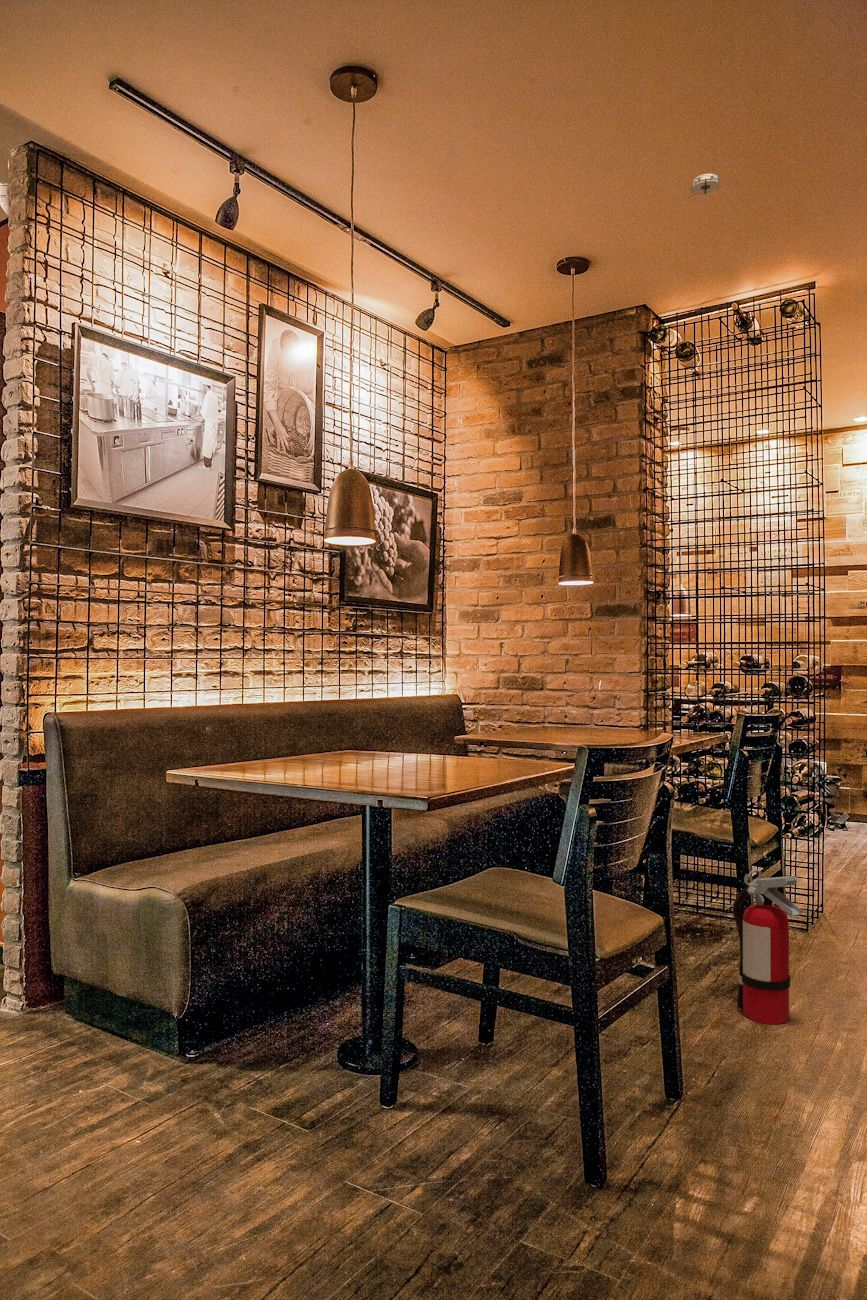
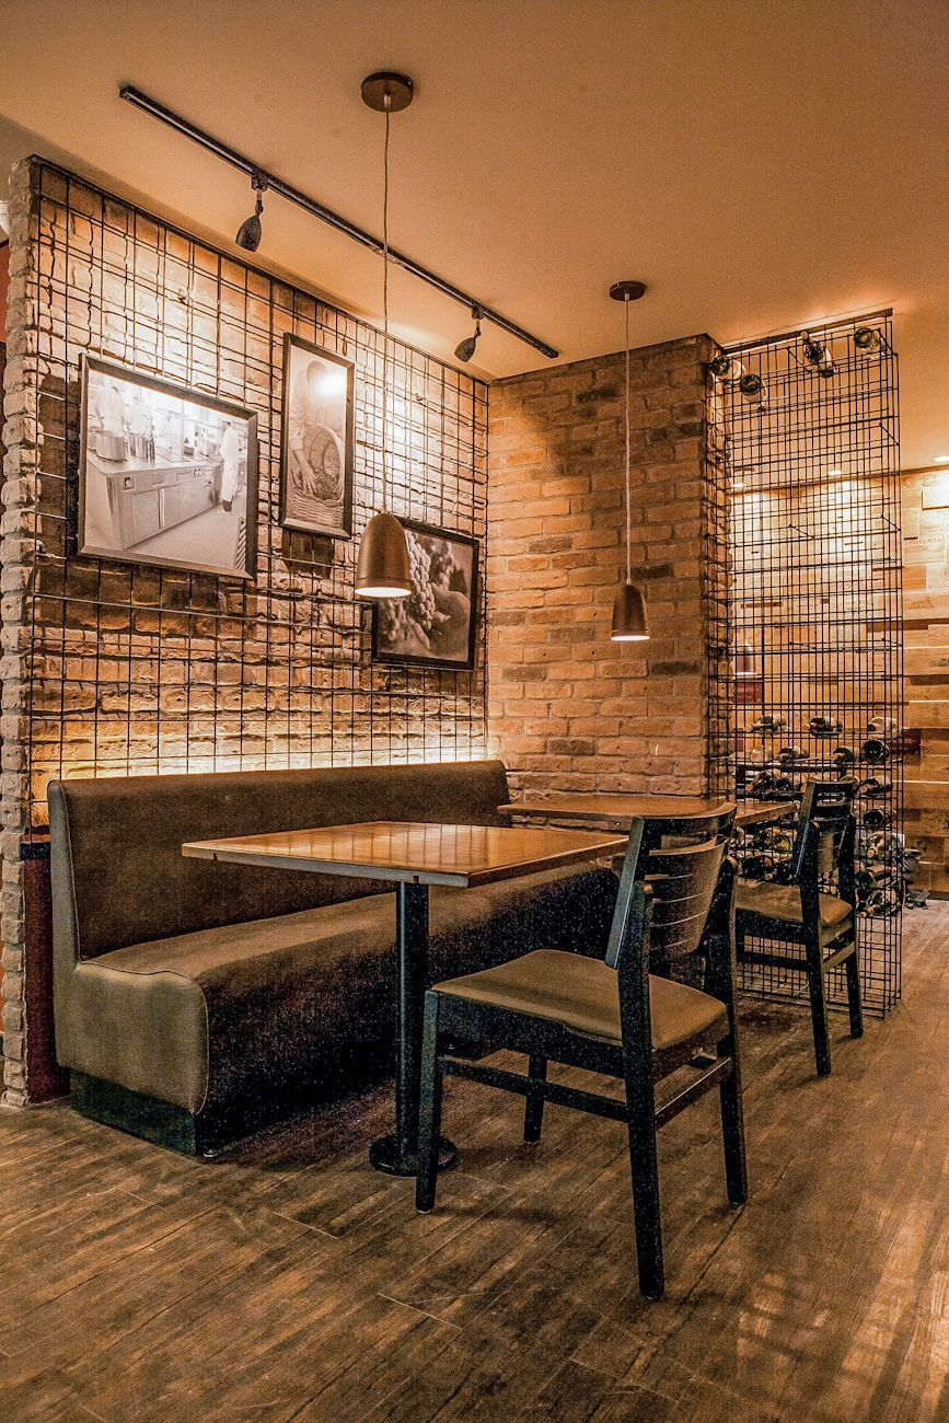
- fire extinguisher [732,868,802,1025]
- smoke detector [689,173,722,198]
